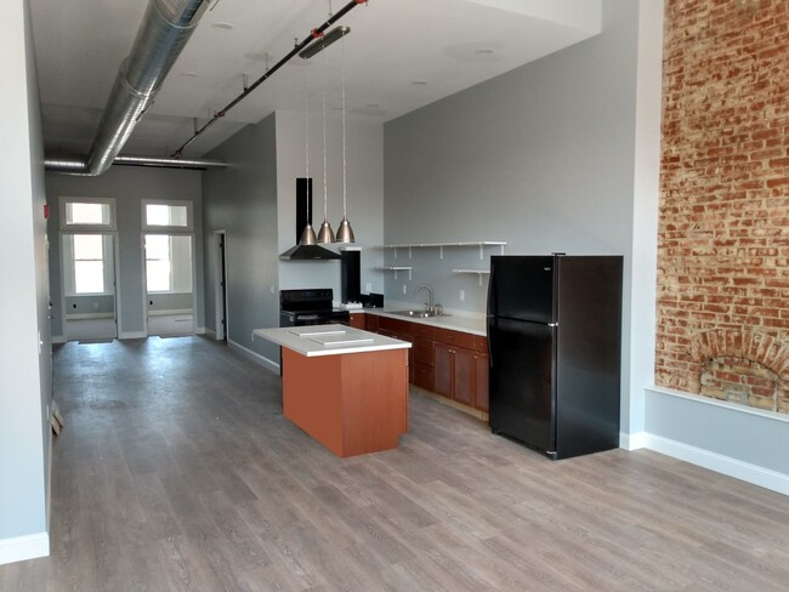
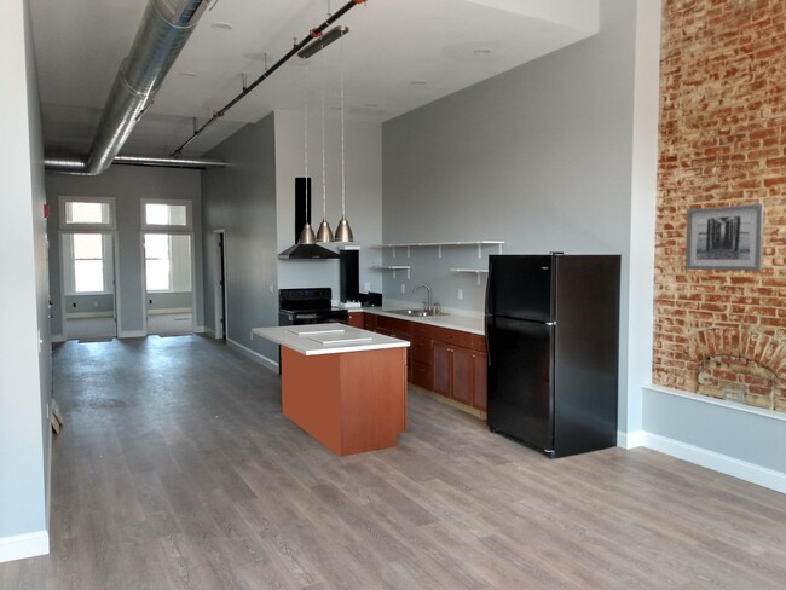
+ wall art [684,202,765,272]
